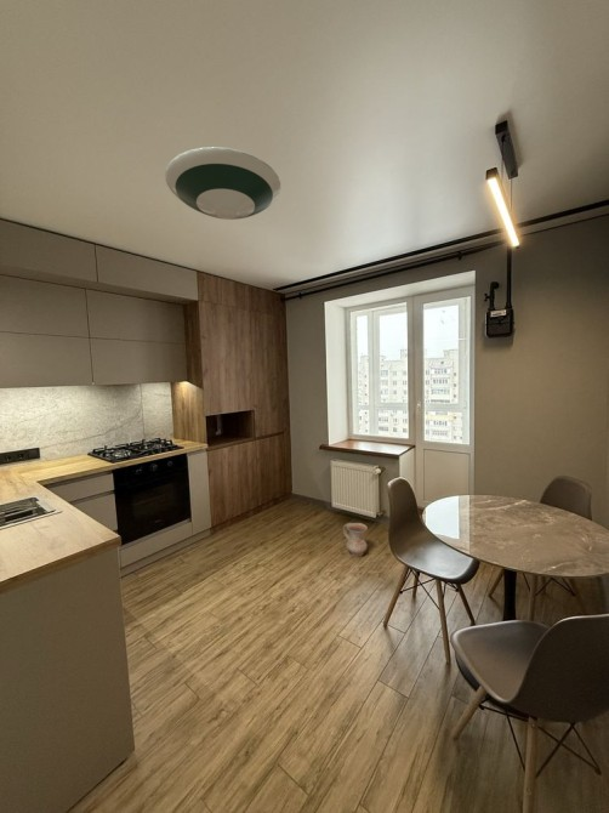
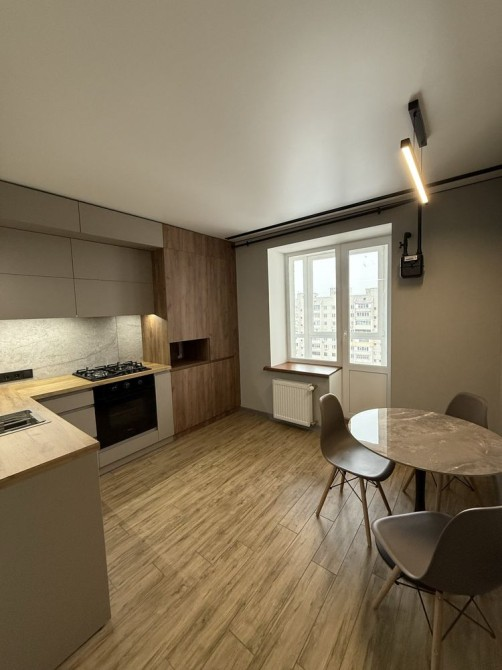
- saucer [164,146,281,221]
- ceramic jug [342,522,369,558]
